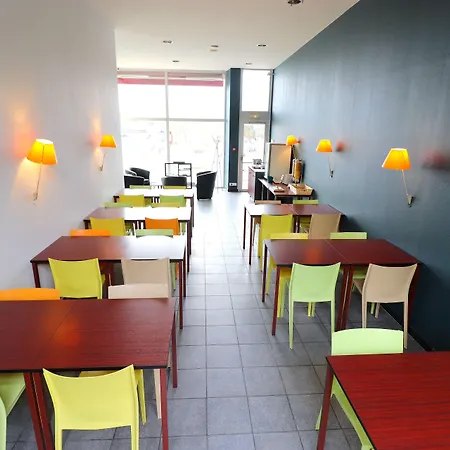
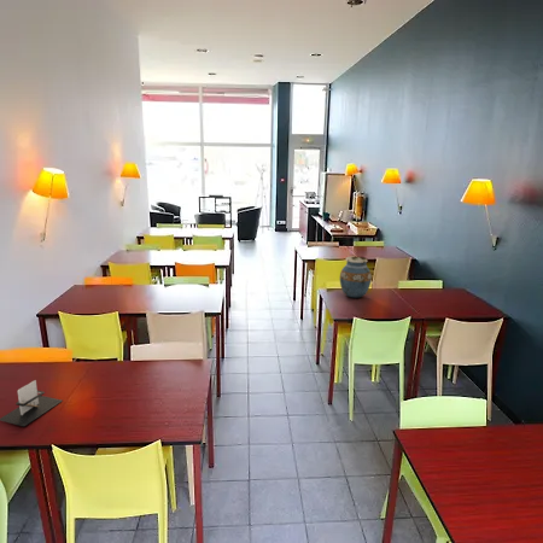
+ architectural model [0,379,63,427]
+ vase [339,255,373,299]
